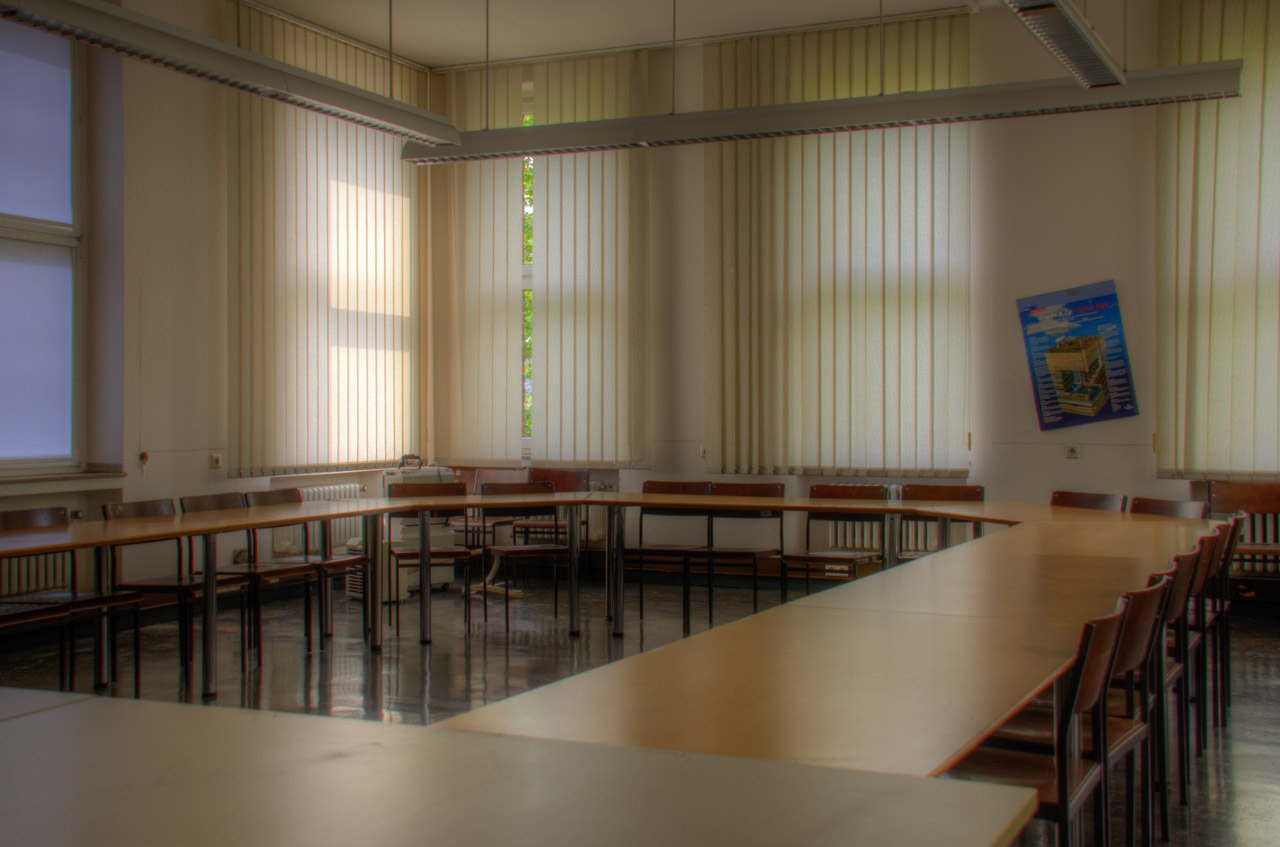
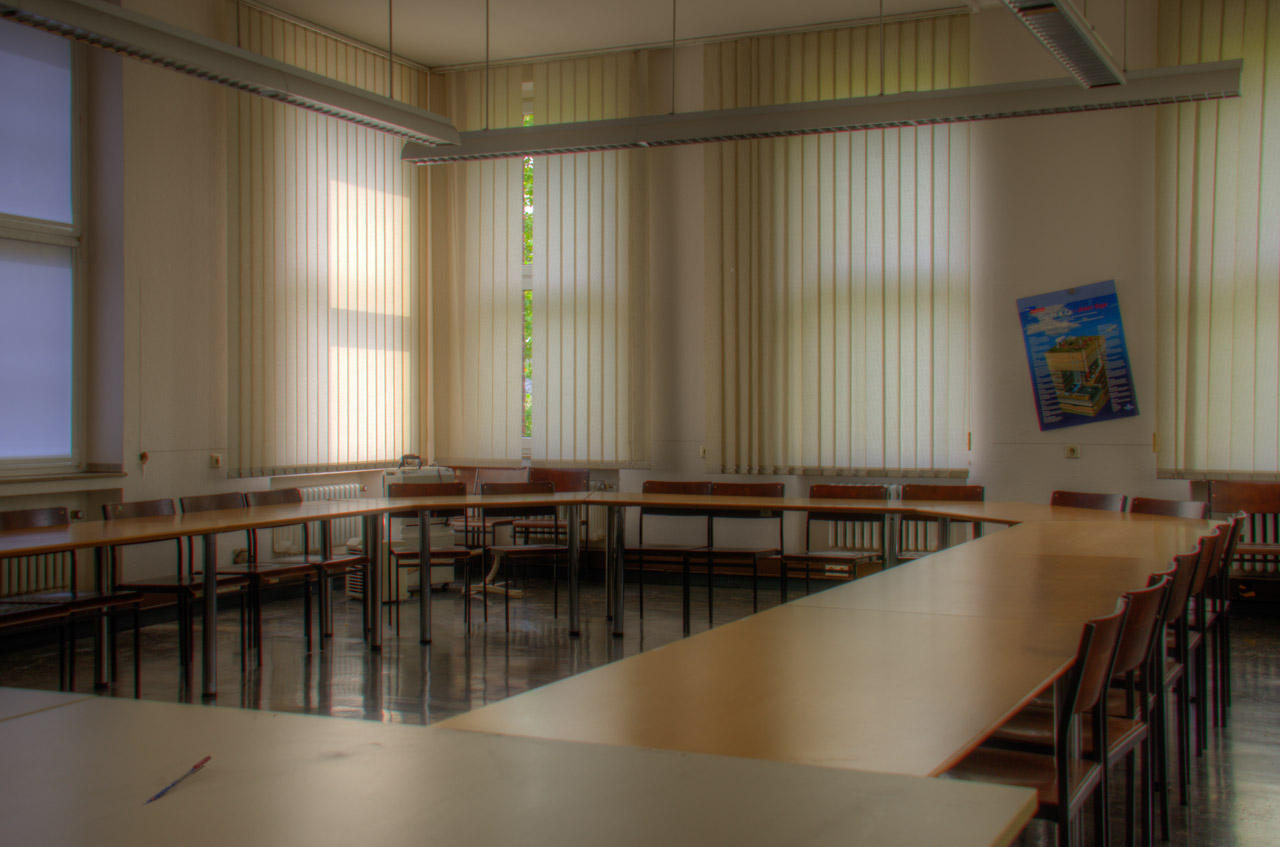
+ pen [141,754,212,807]
